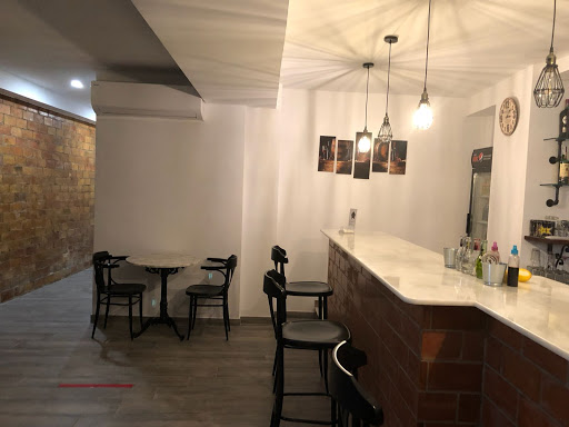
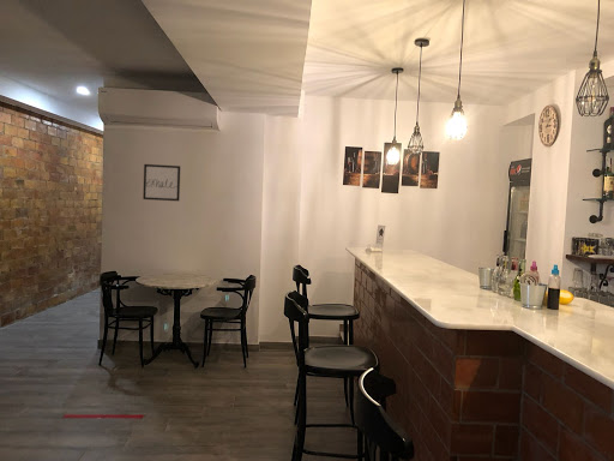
+ wall art [142,163,181,202]
